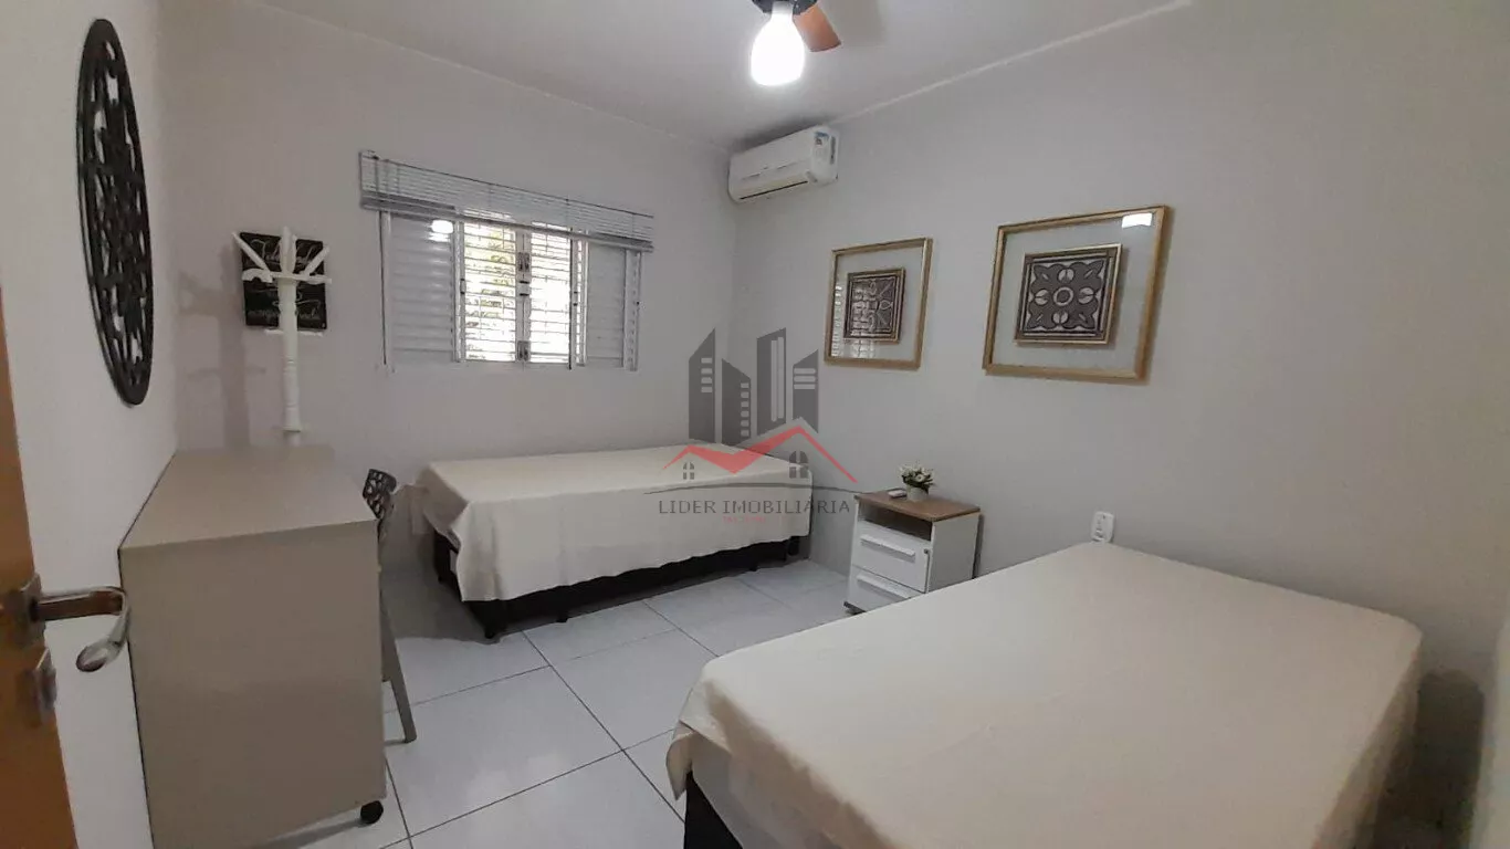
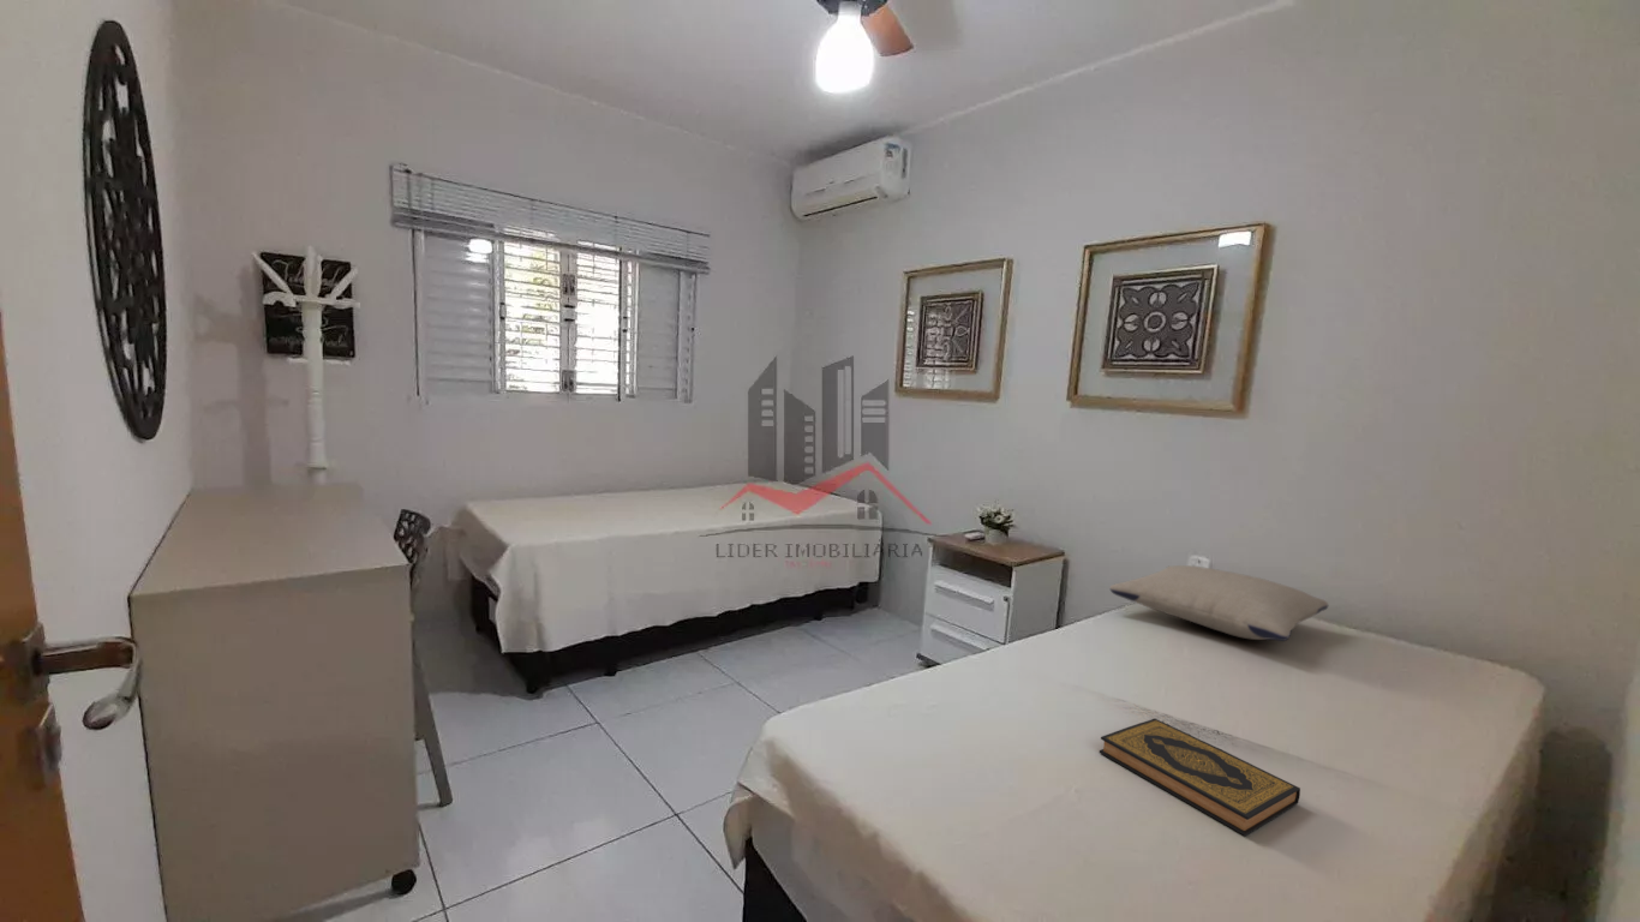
+ pillow [1109,564,1329,642]
+ hardback book [1099,718,1301,837]
